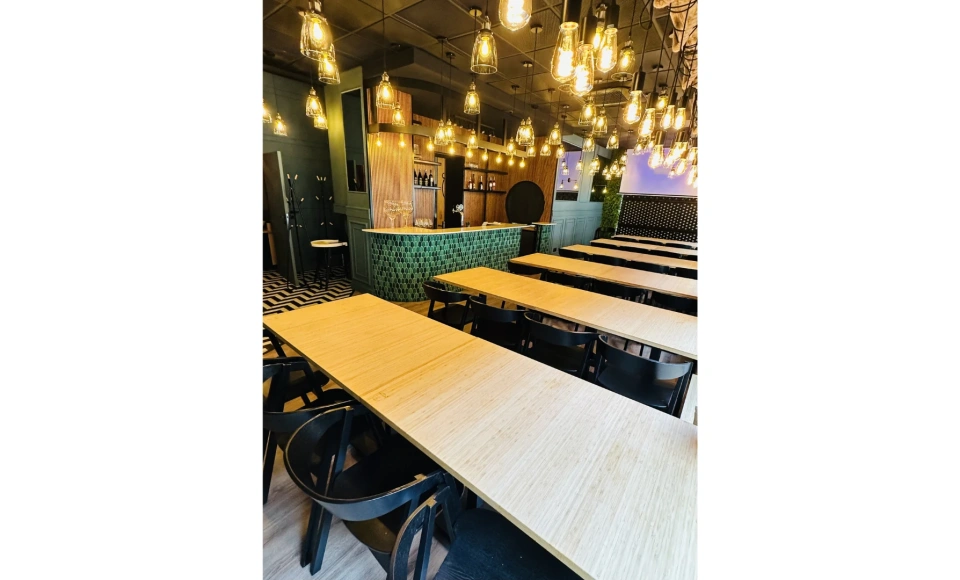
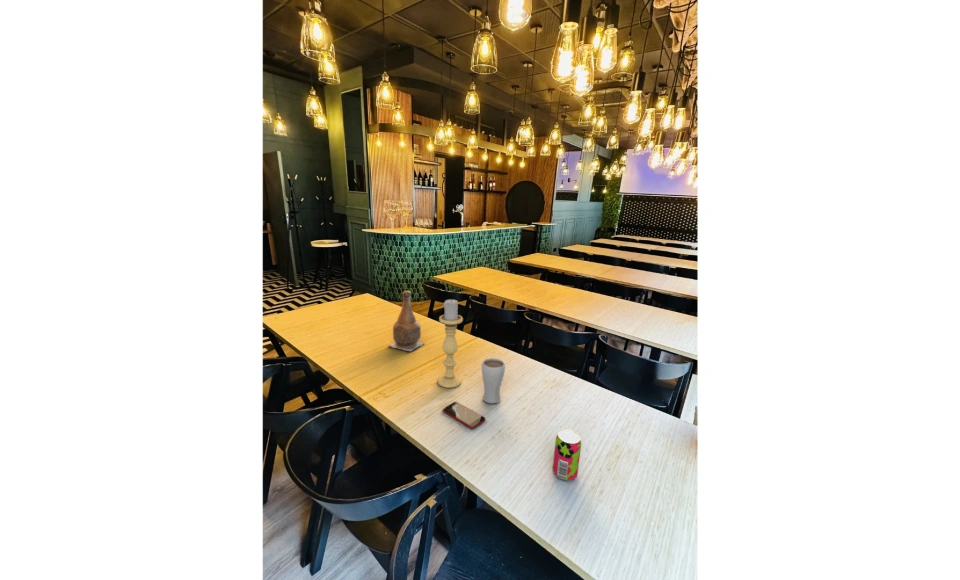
+ bottle [387,290,425,352]
+ candle holder [437,298,464,389]
+ smartphone [441,401,486,430]
+ beverage can [552,428,582,482]
+ drinking glass [481,357,506,404]
